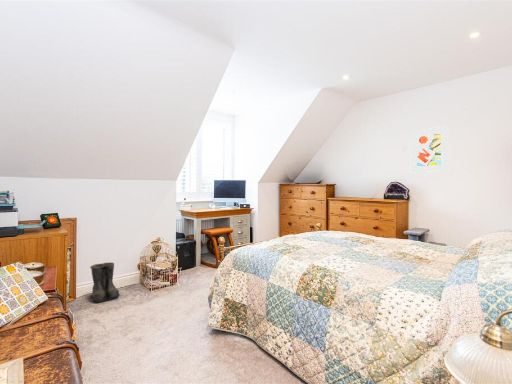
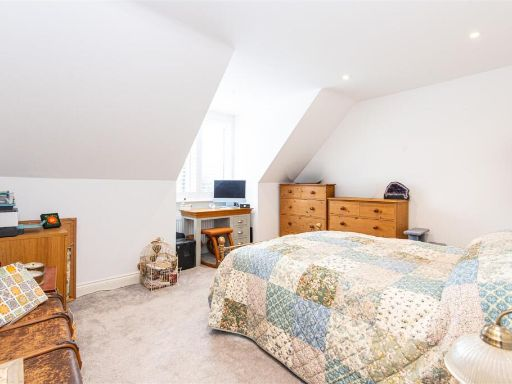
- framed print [410,125,450,173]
- boots [89,261,122,304]
